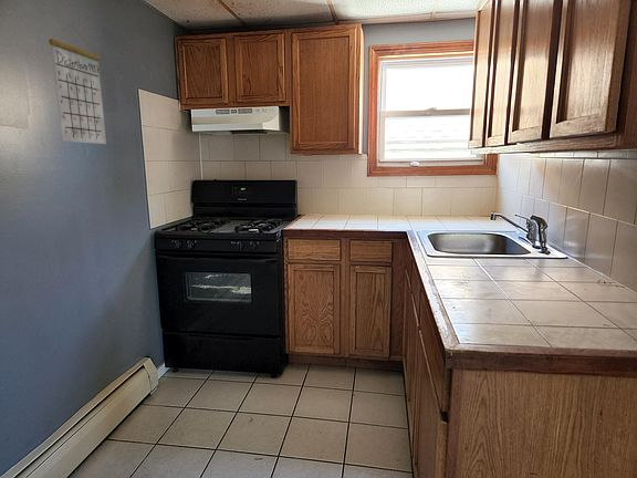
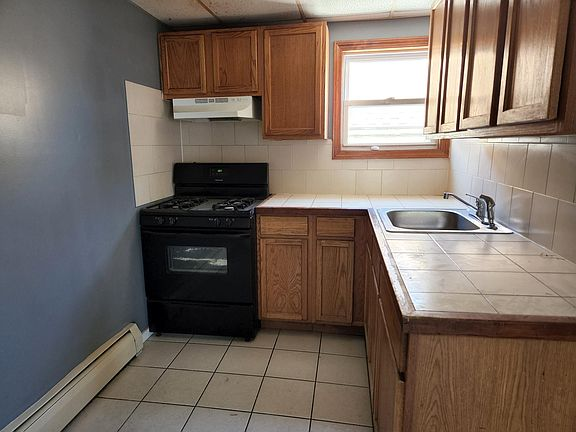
- calendar [48,23,107,145]
